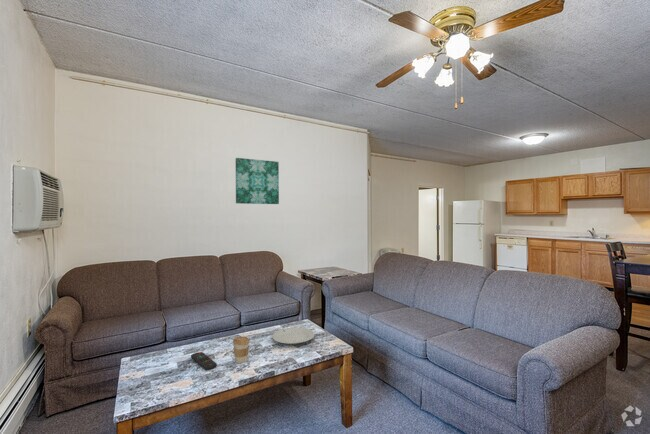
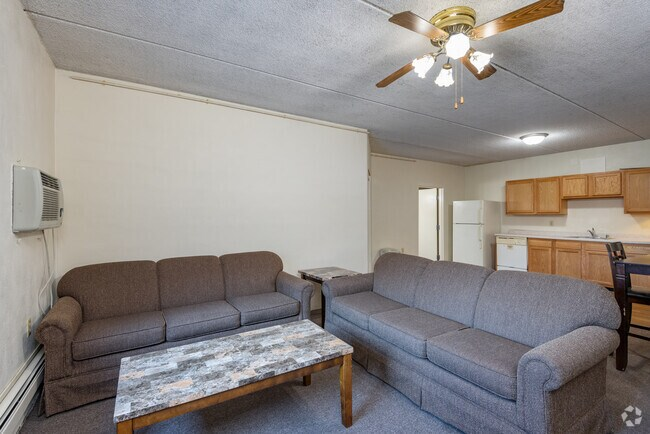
- coffee cup [232,336,251,364]
- wall art [235,157,280,205]
- remote control [190,351,218,371]
- chinaware [271,326,315,345]
